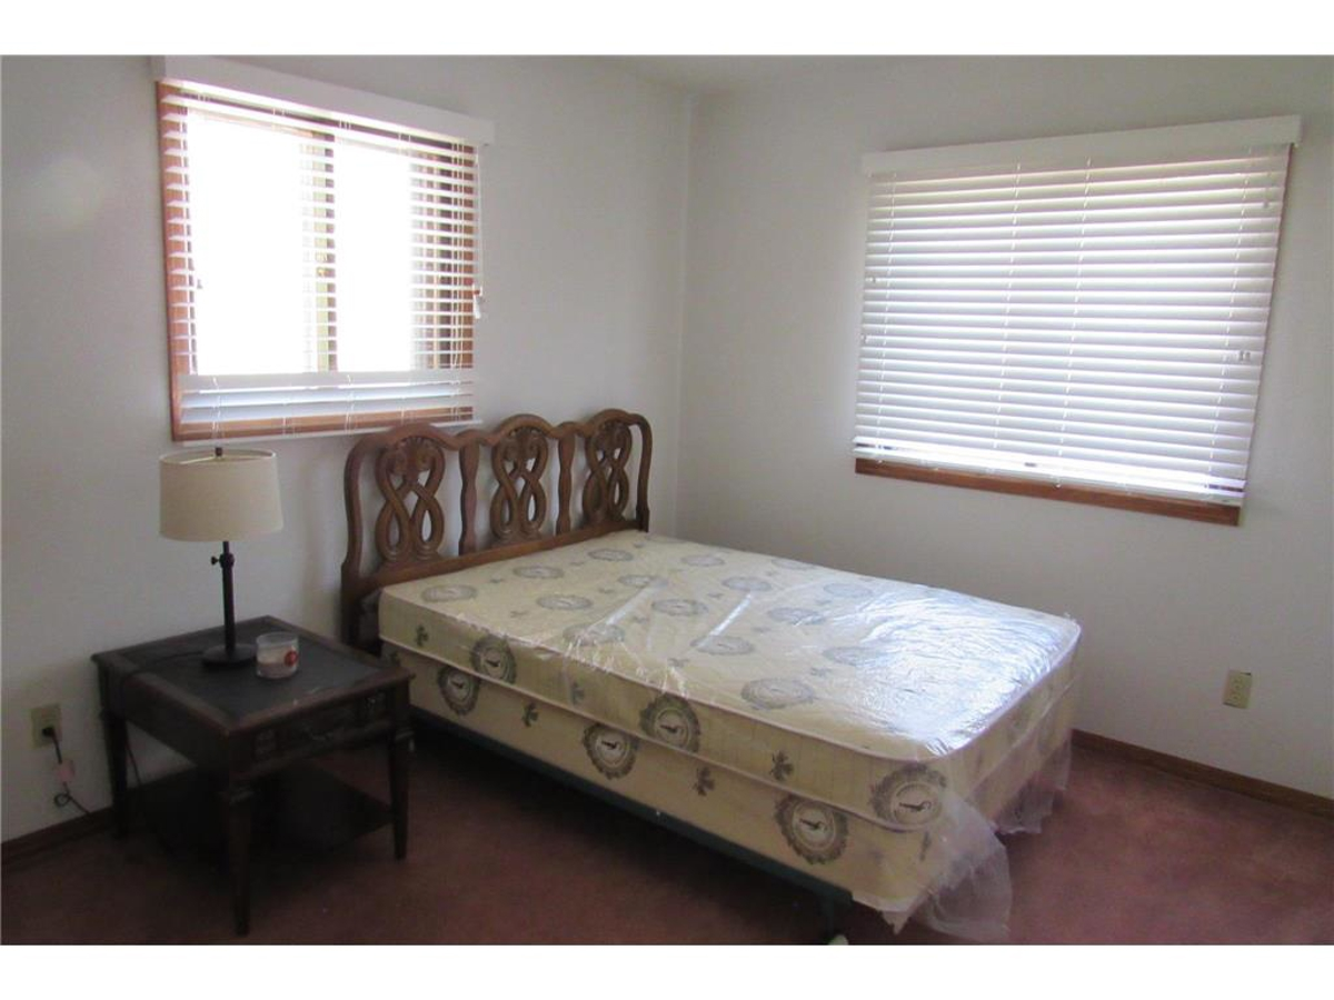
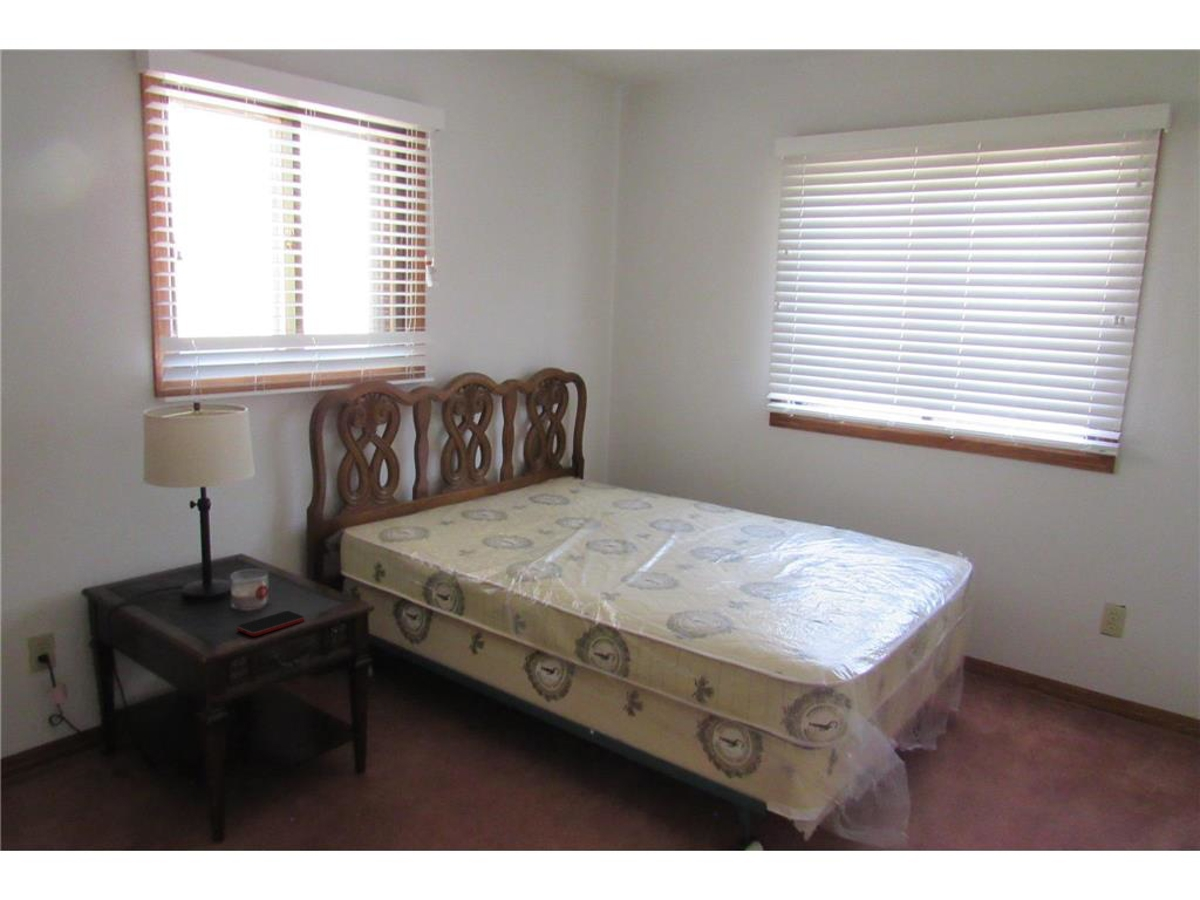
+ smartphone [236,610,306,637]
